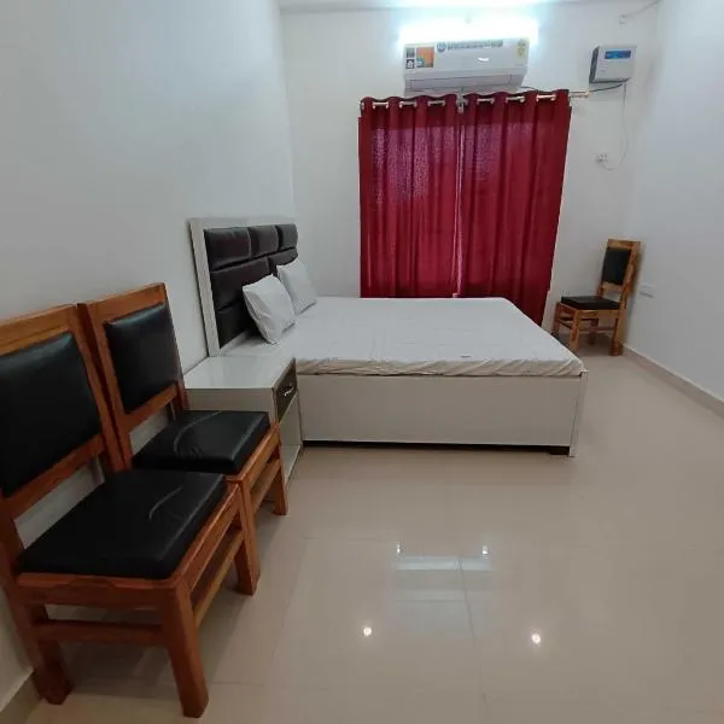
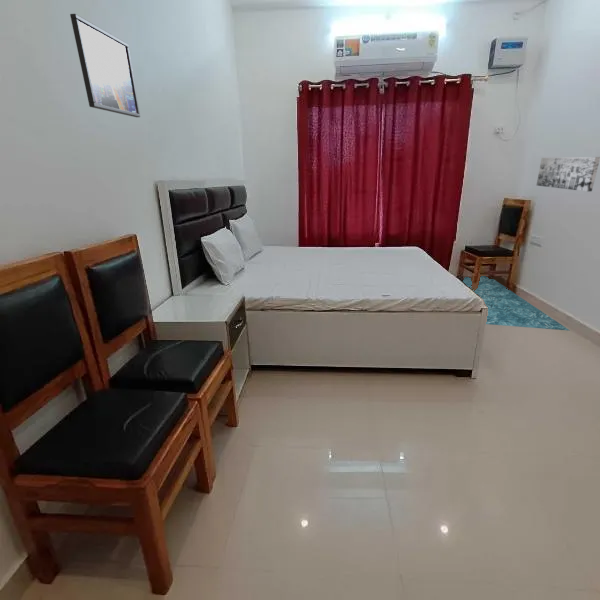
+ wall art [536,156,600,192]
+ rug [462,275,571,332]
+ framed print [69,13,141,118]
